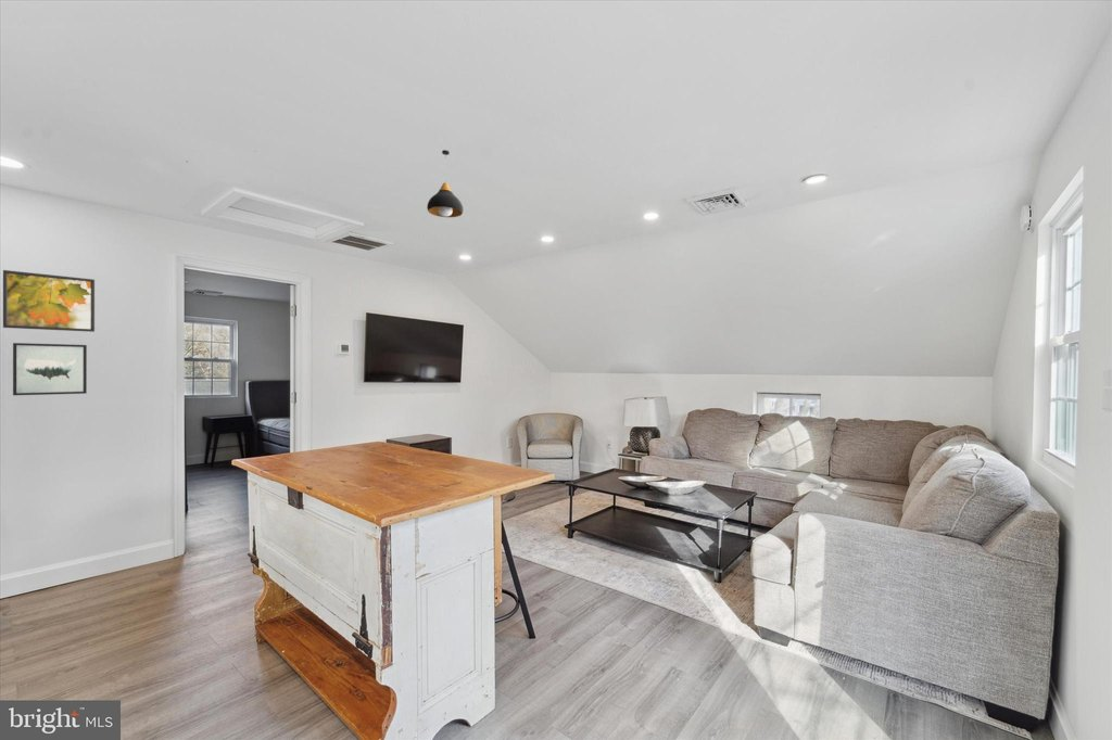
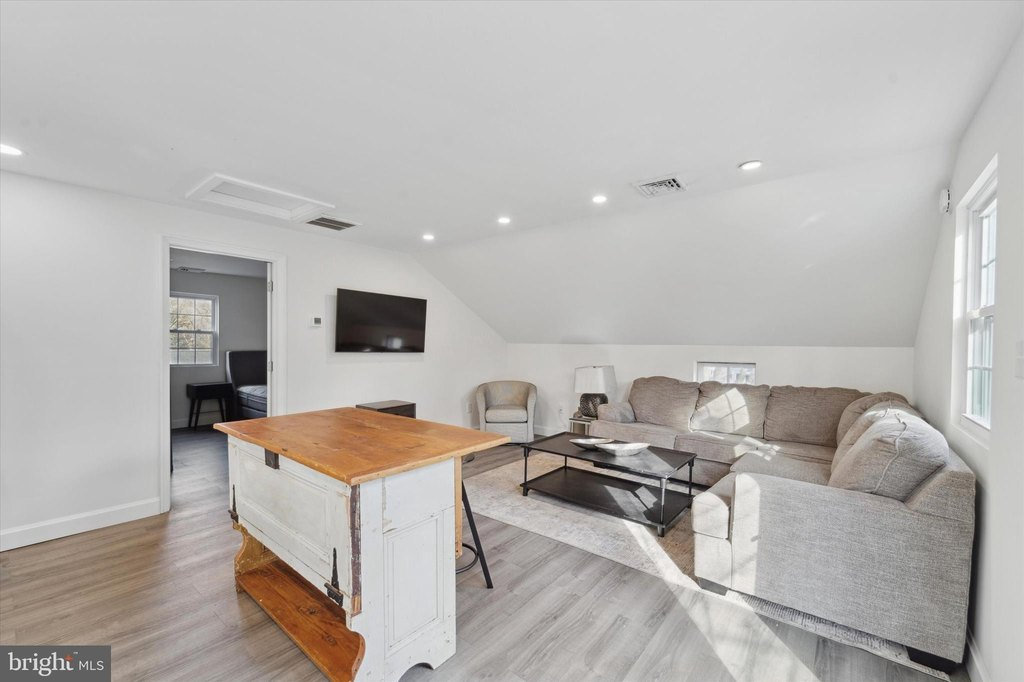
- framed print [2,269,96,333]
- pendant light [426,149,464,218]
- wall art [12,342,88,396]
